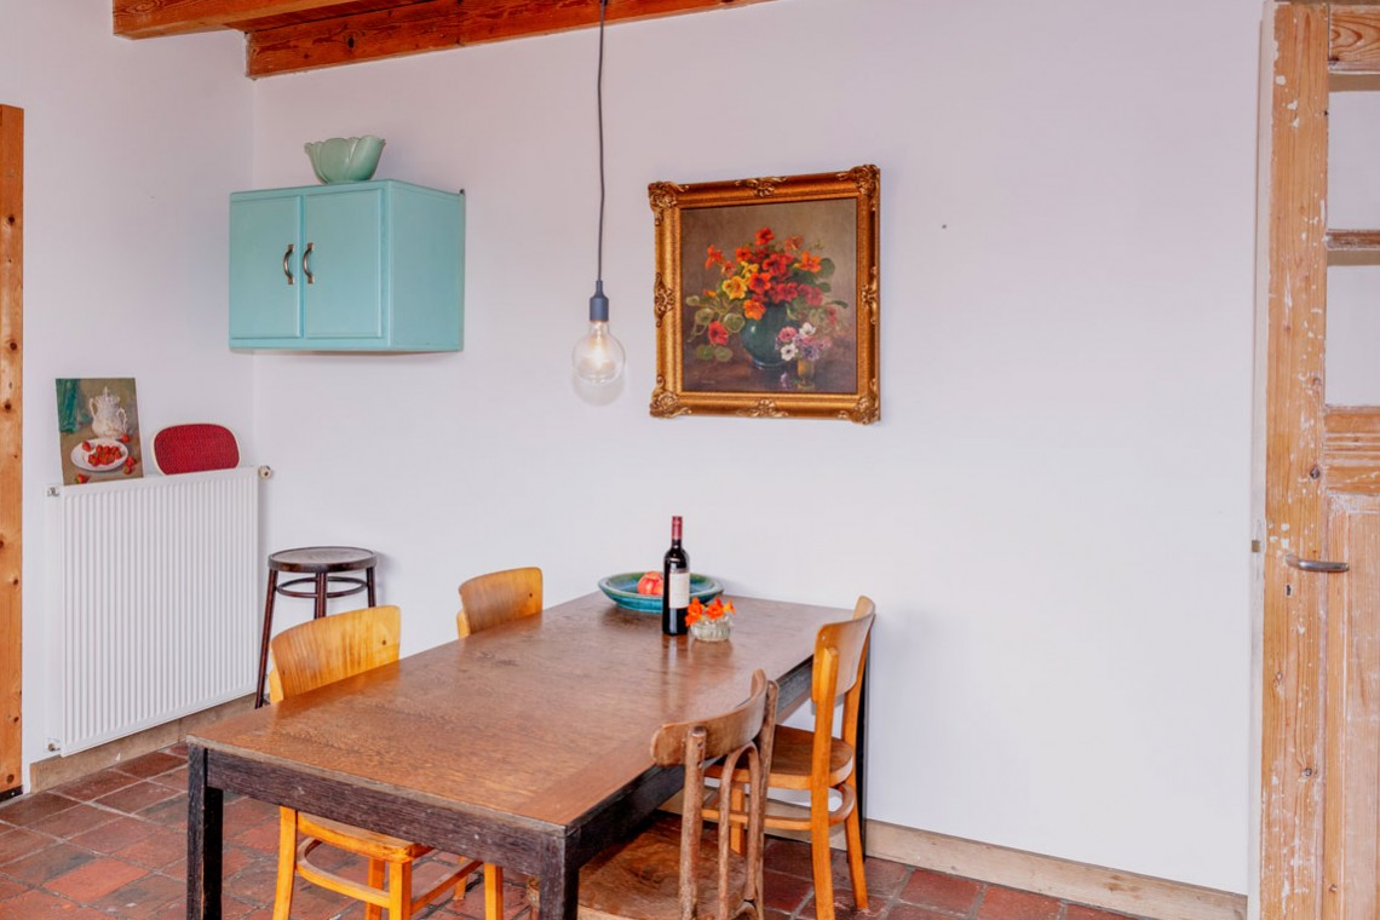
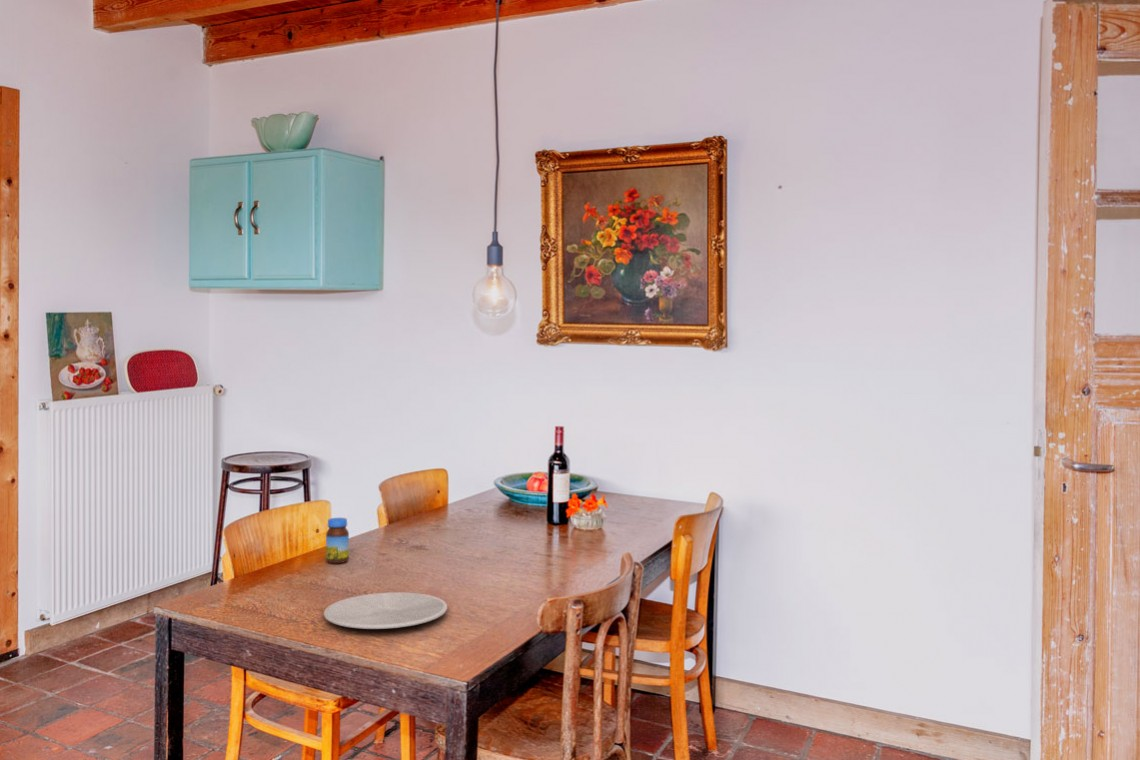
+ plate [323,591,448,630]
+ jar [325,517,350,564]
